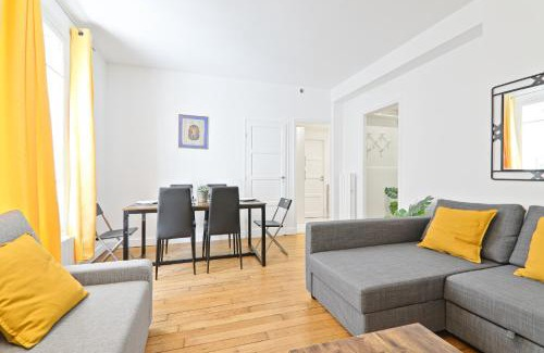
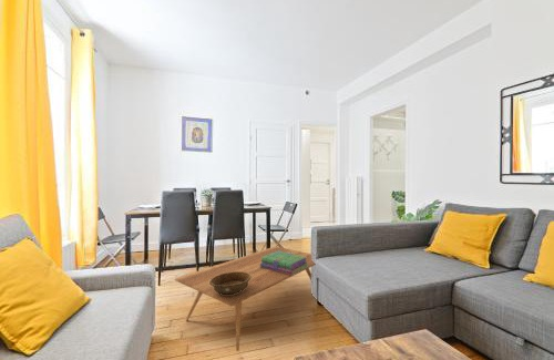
+ decorative bowl [209,271,252,295]
+ coffee table [174,245,317,352]
+ stack of books [260,251,308,276]
